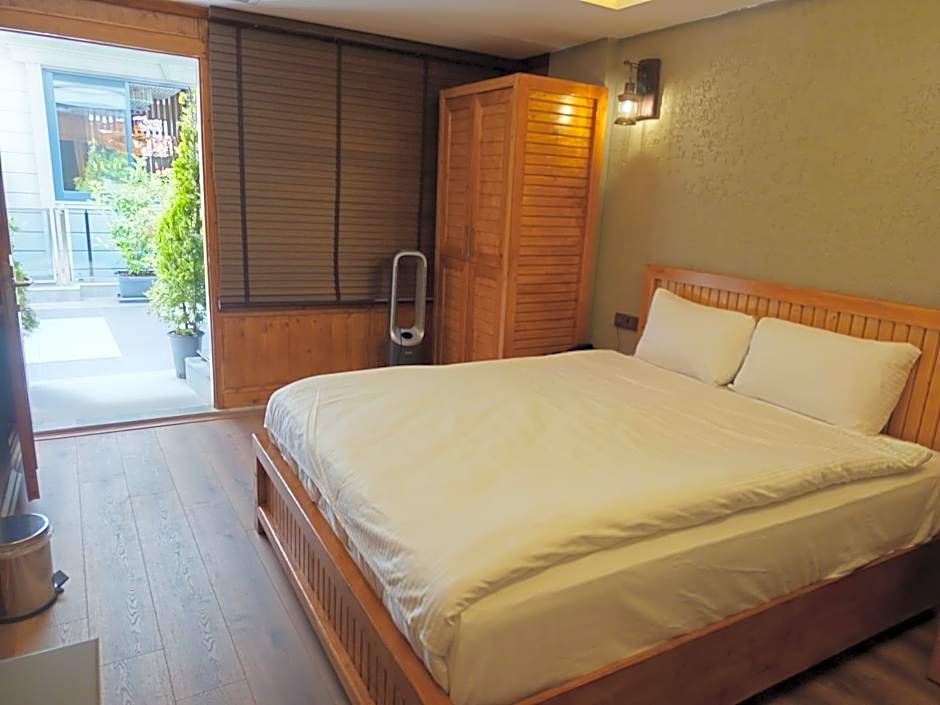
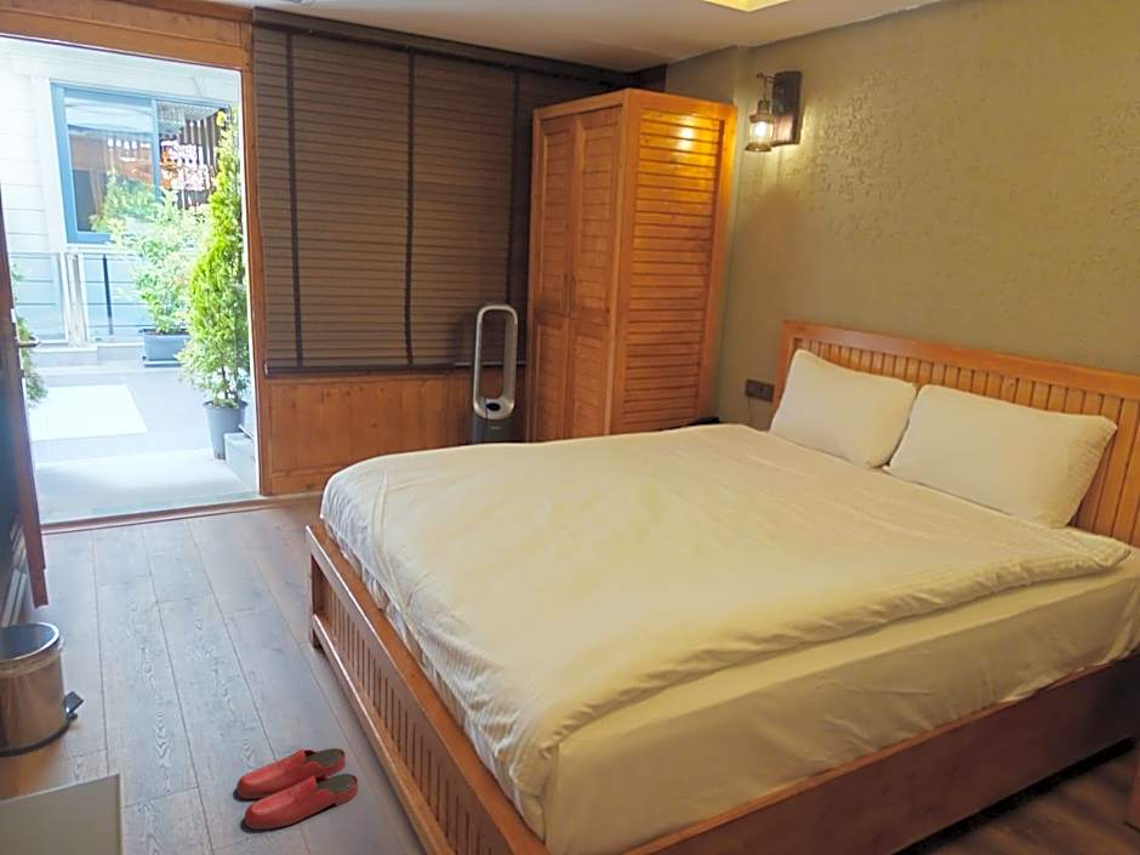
+ slippers [236,747,359,831]
